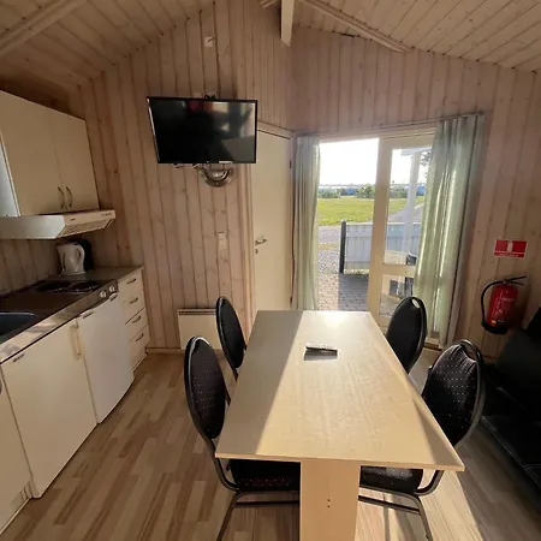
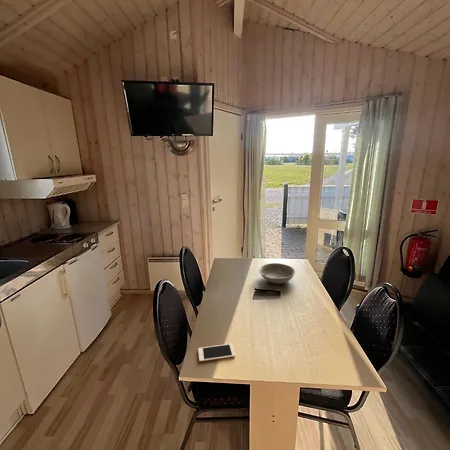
+ cell phone [197,343,236,362]
+ bowl [258,262,296,285]
